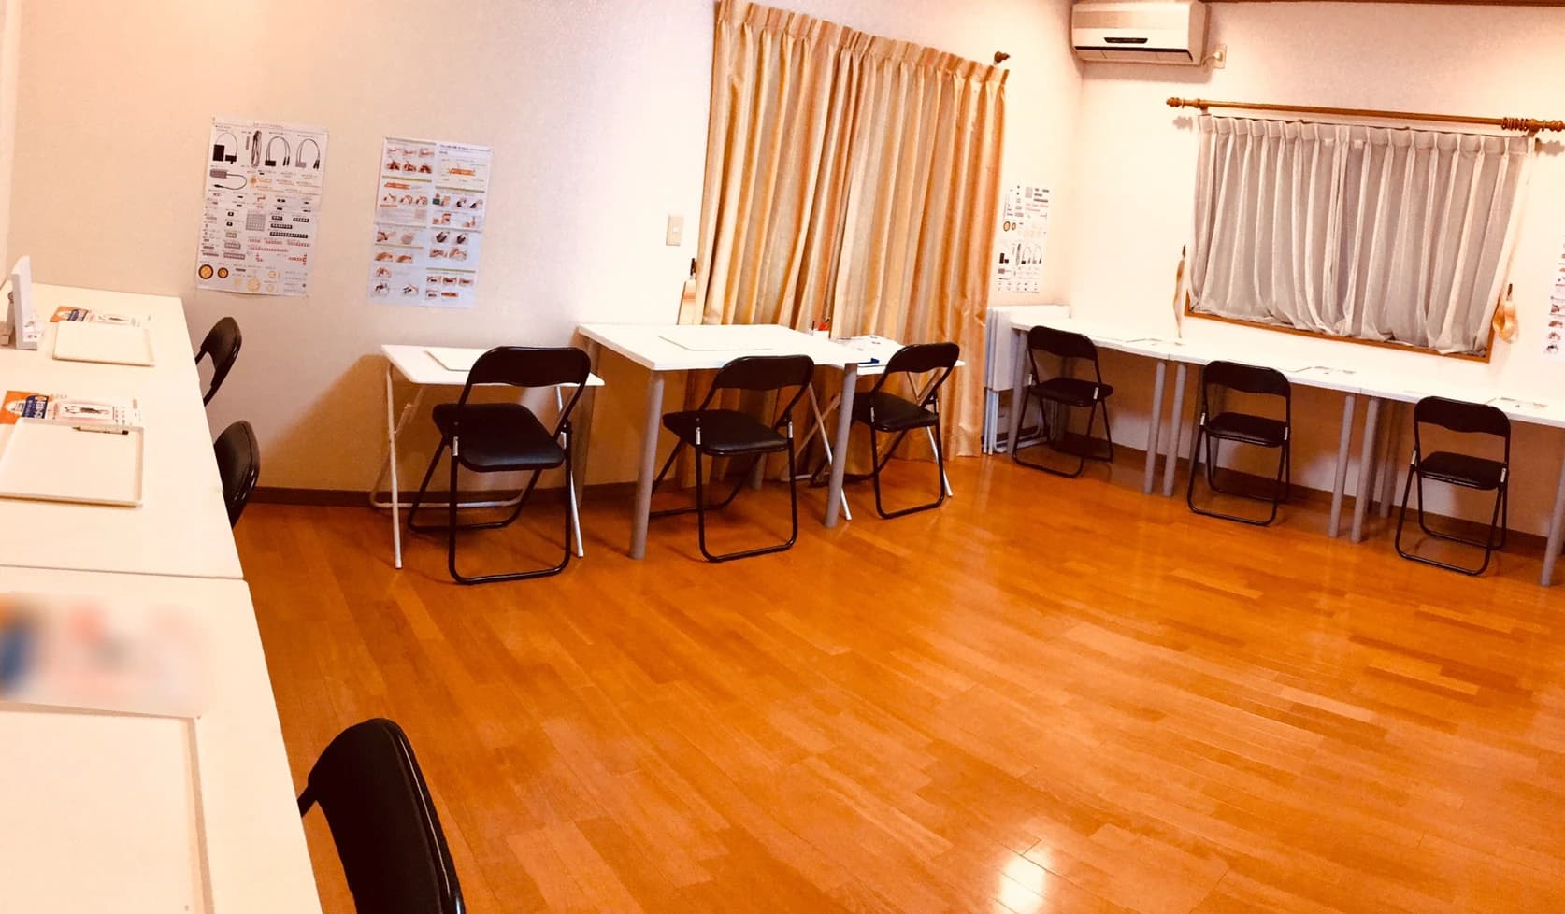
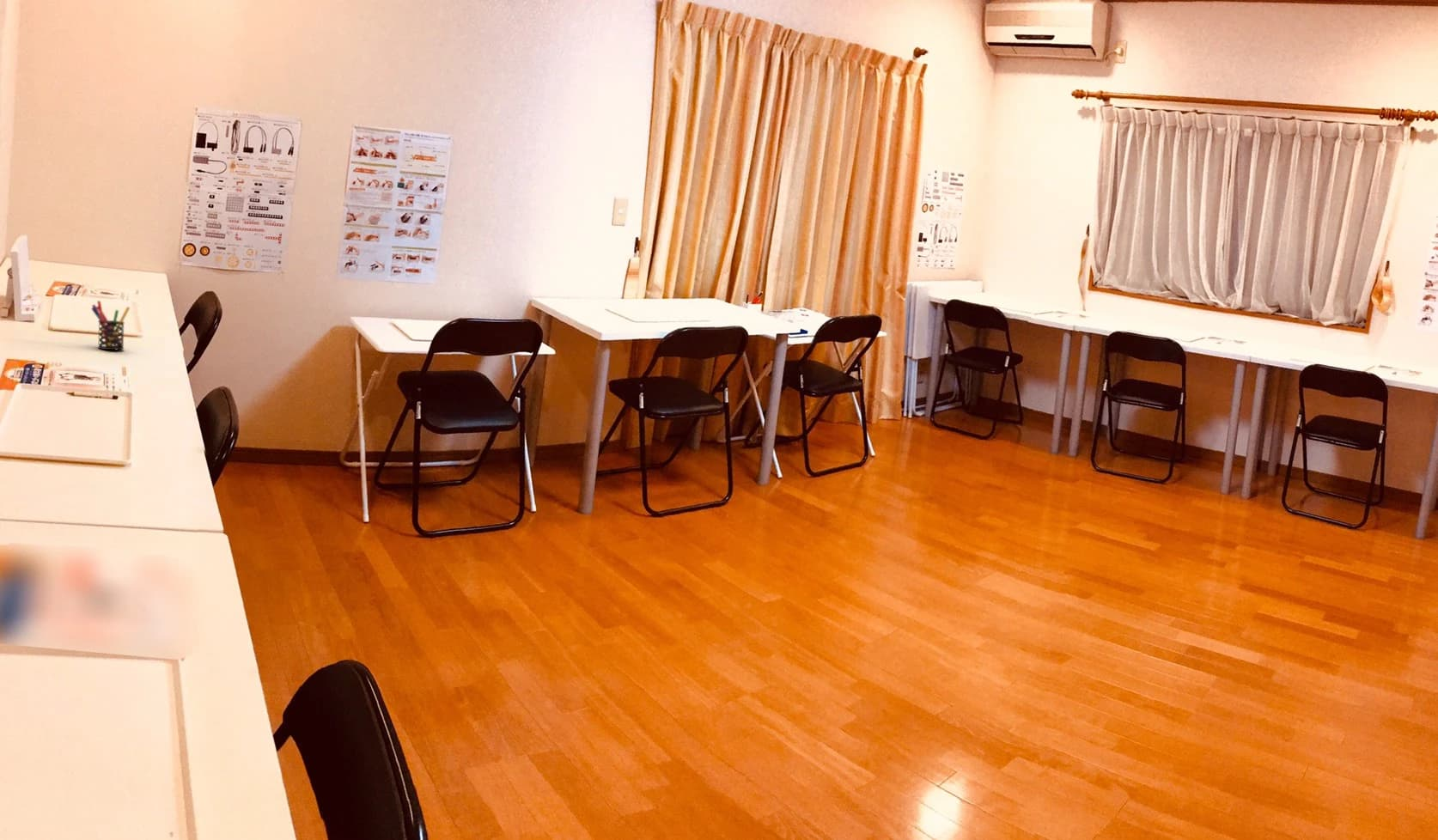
+ pen holder [90,300,131,350]
